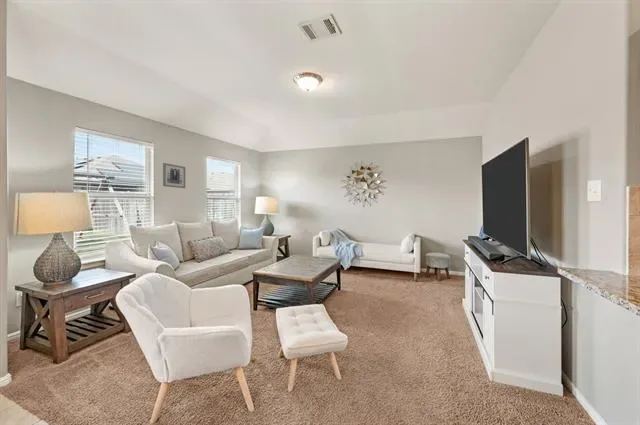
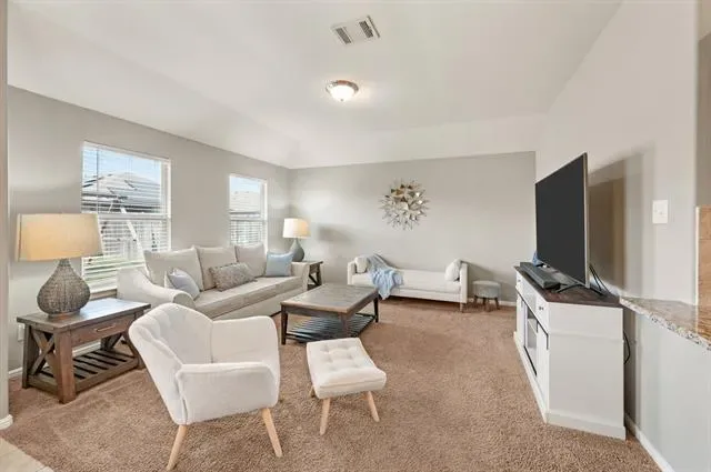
- wall art [162,162,186,189]
